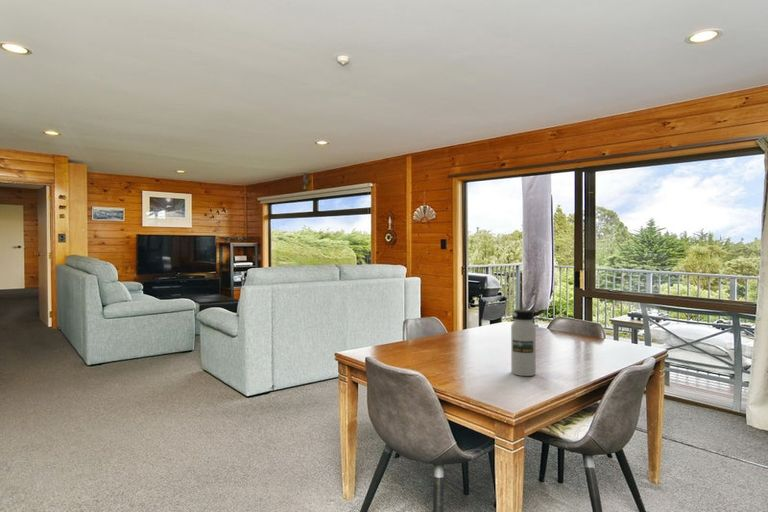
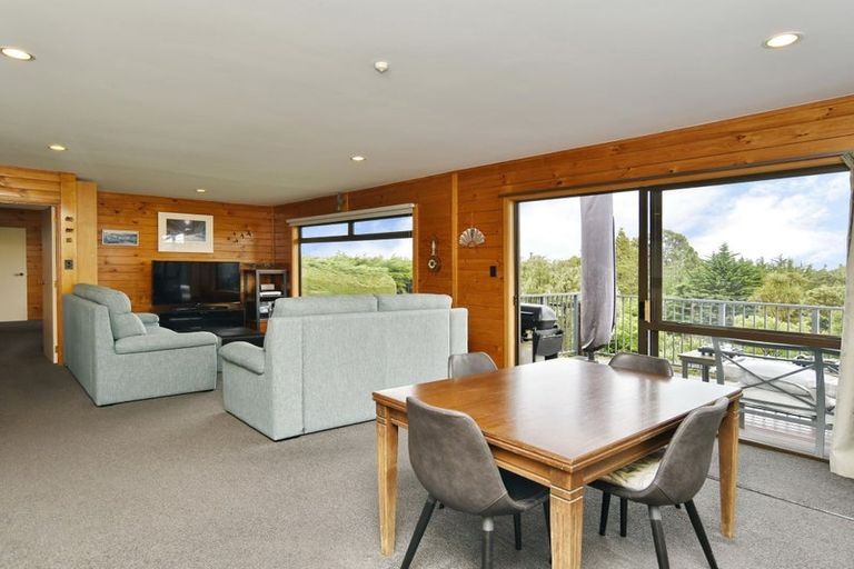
- water bottle [510,308,537,377]
